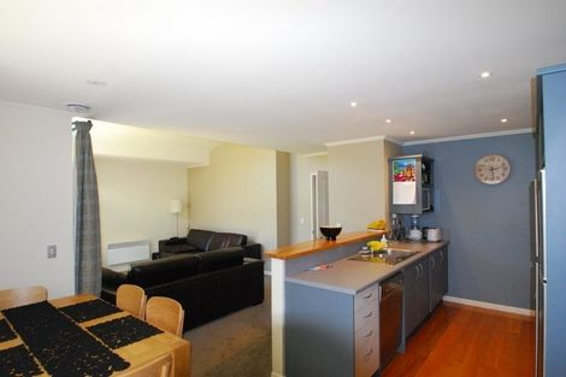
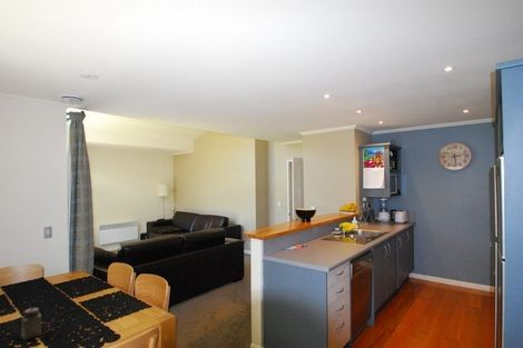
+ salt shaker [20,307,42,341]
